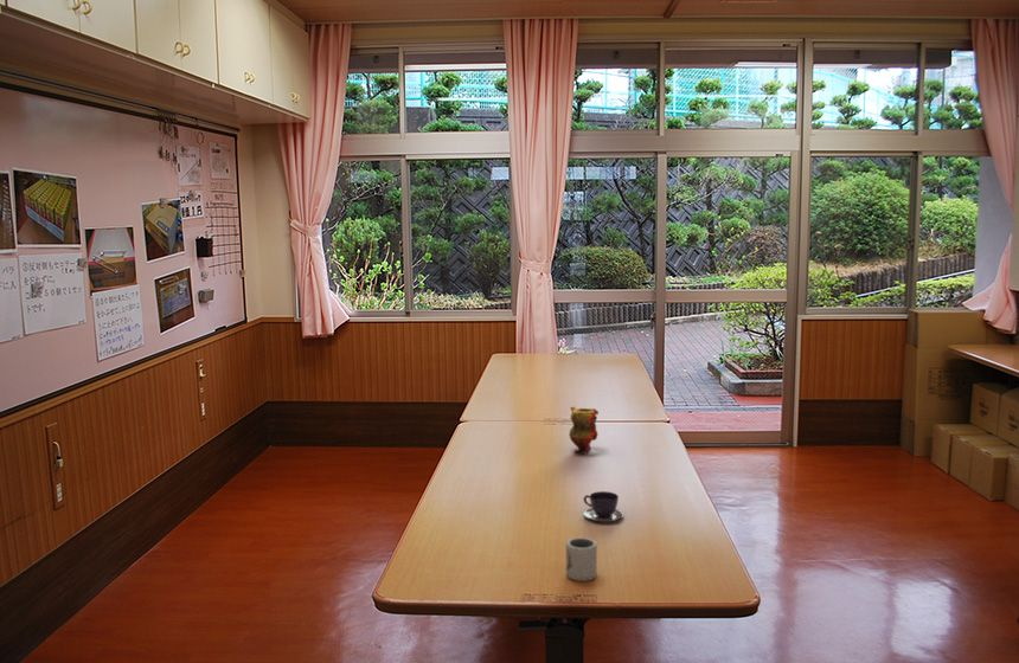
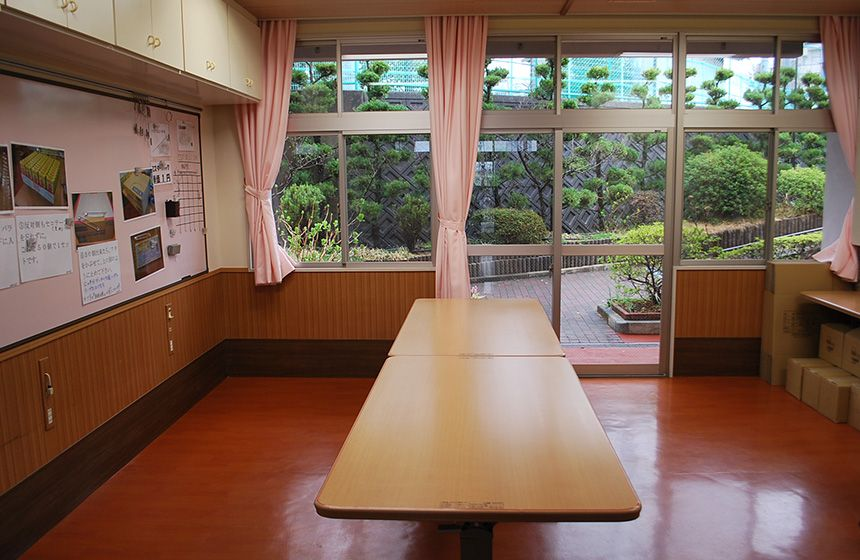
- cup [565,536,598,582]
- teapot [569,405,600,453]
- teacup [583,490,624,522]
